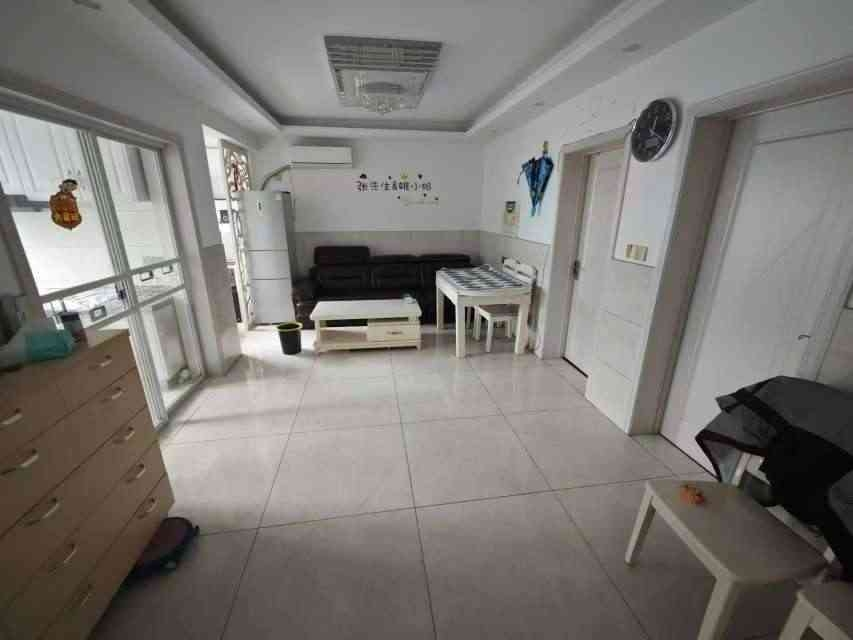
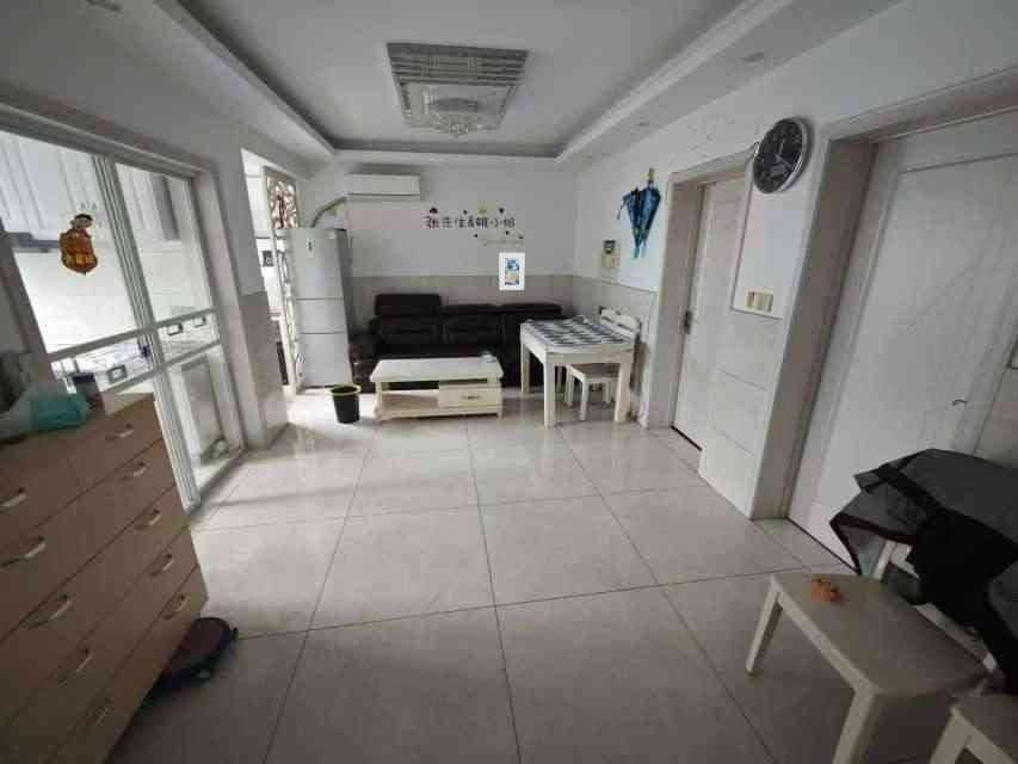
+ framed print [499,252,525,291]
